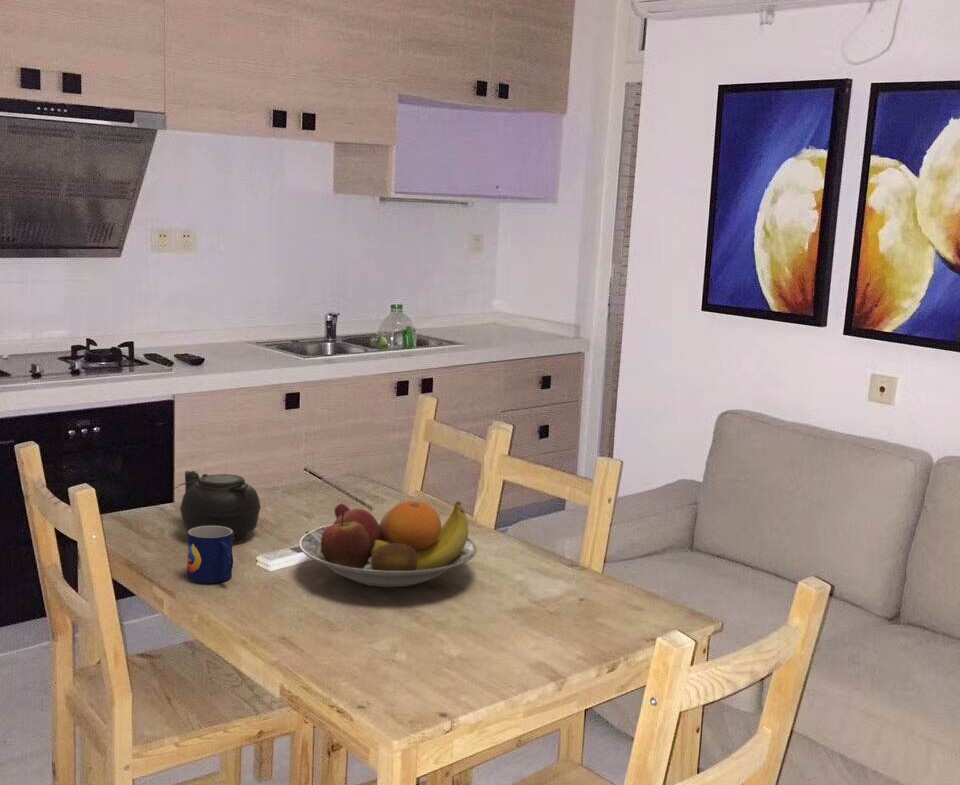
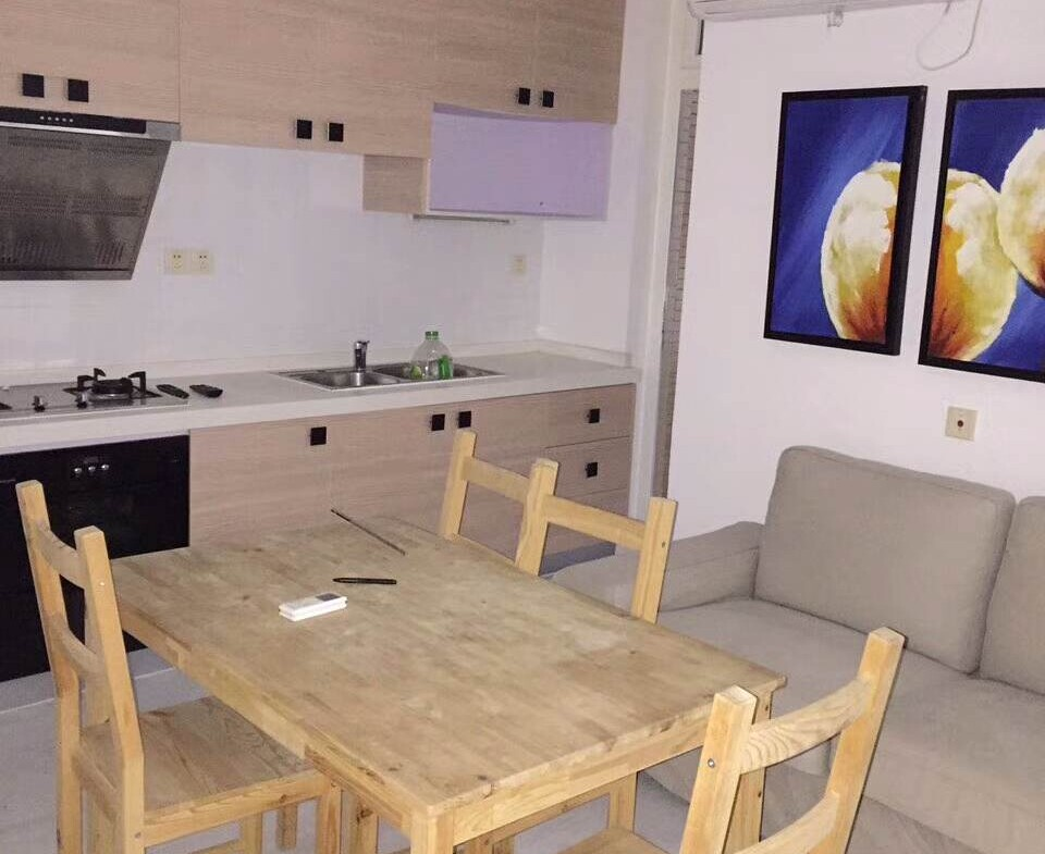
- teapot [174,470,262,542]
- mug [186,526,234,584]
- fruit bowl [298,500,478,588]
